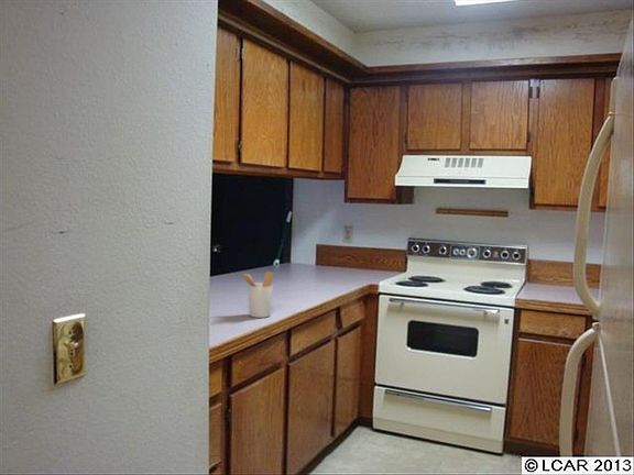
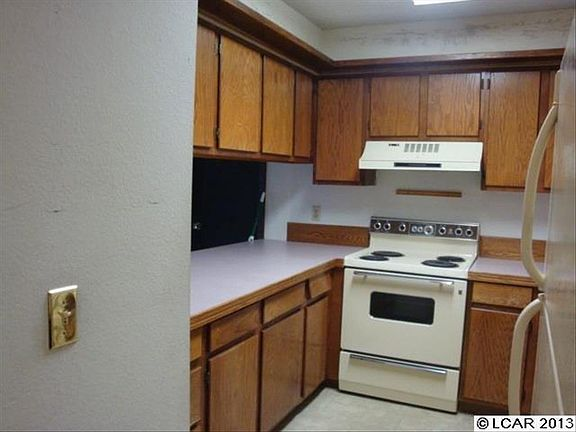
- utensil holder [240,270,275,319]
